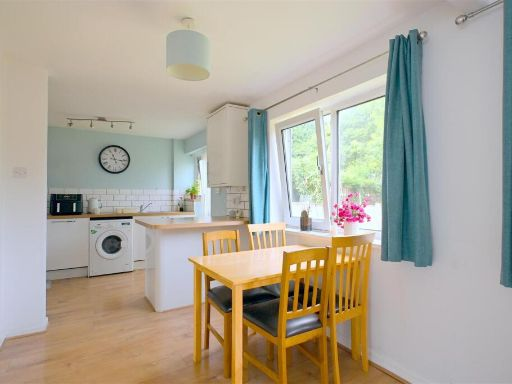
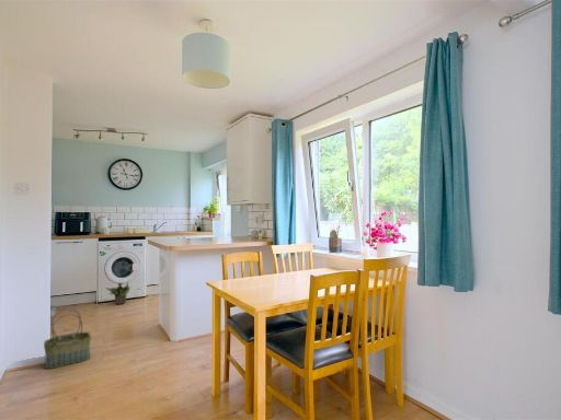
+ potted plant [105,282,130,305]
+ basket [43,307,92,370]
